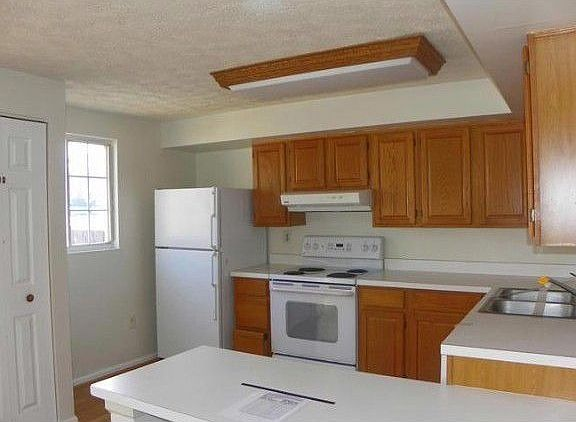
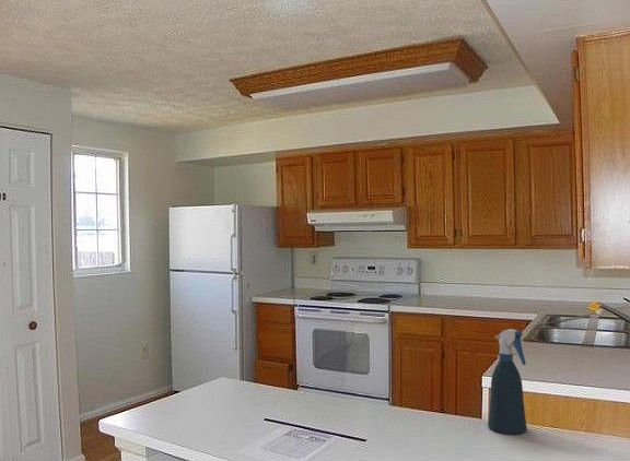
+ spray bottle [488,328,528,436]
